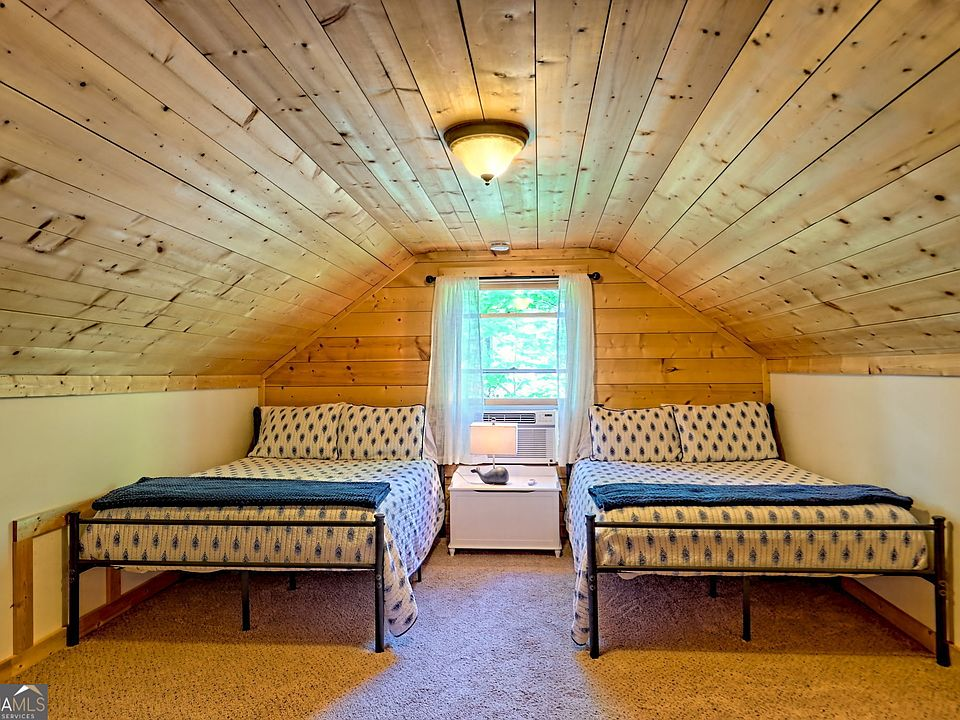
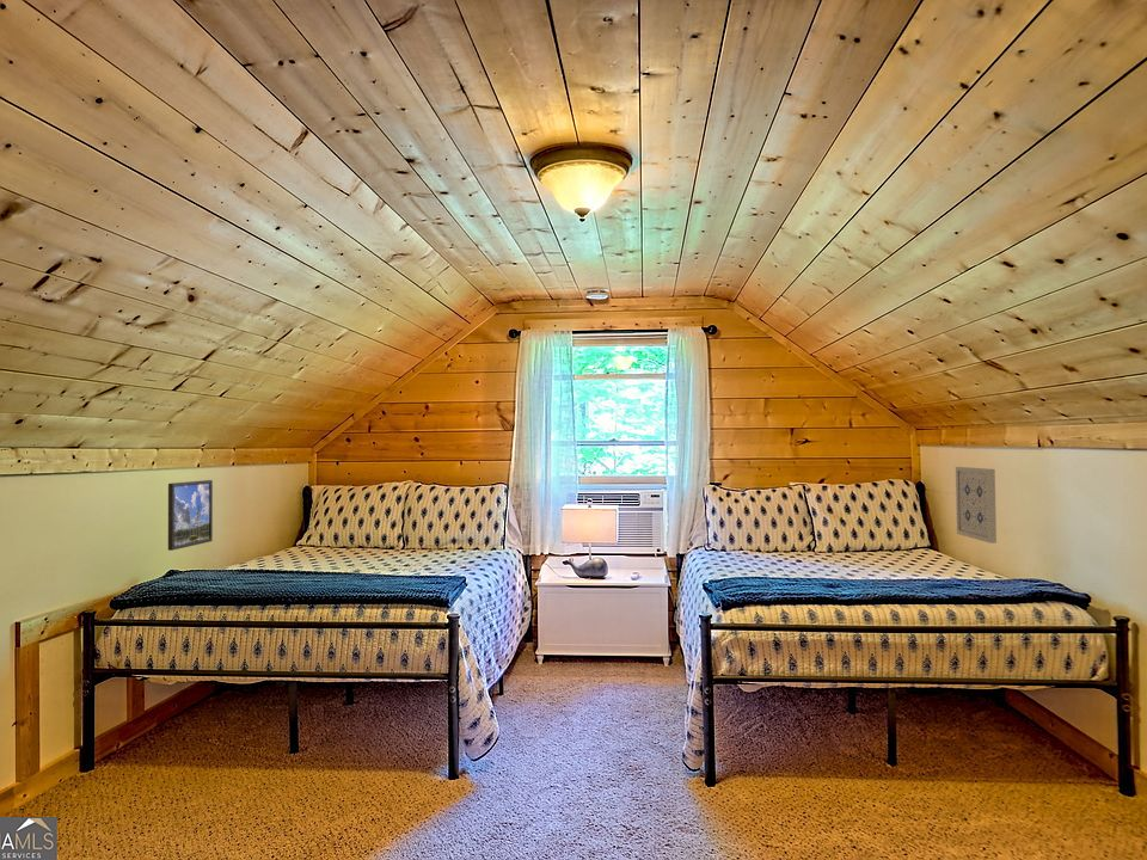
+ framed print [167,479,214,552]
+ wall art [955,466,998,545]
